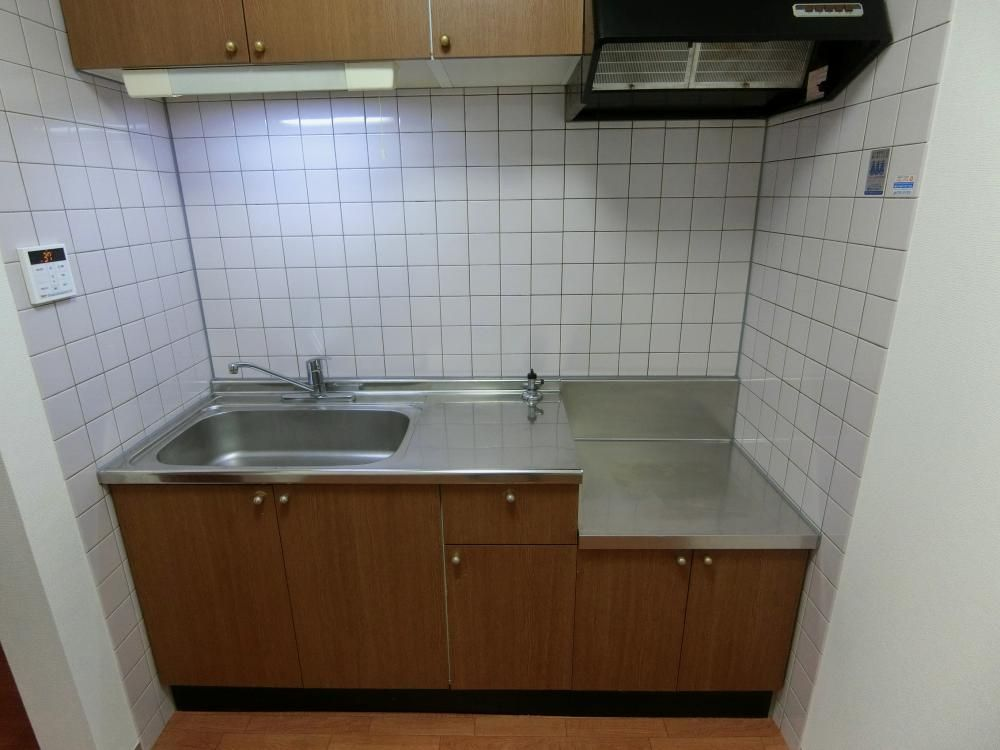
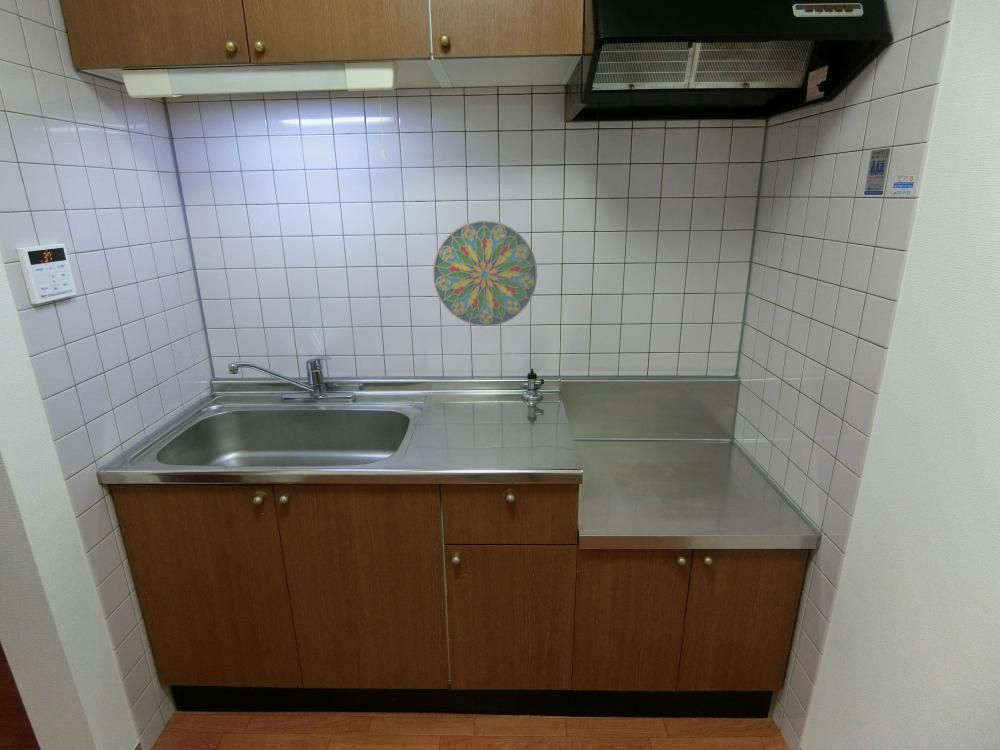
+ decorative plate [432,220,538,327]
